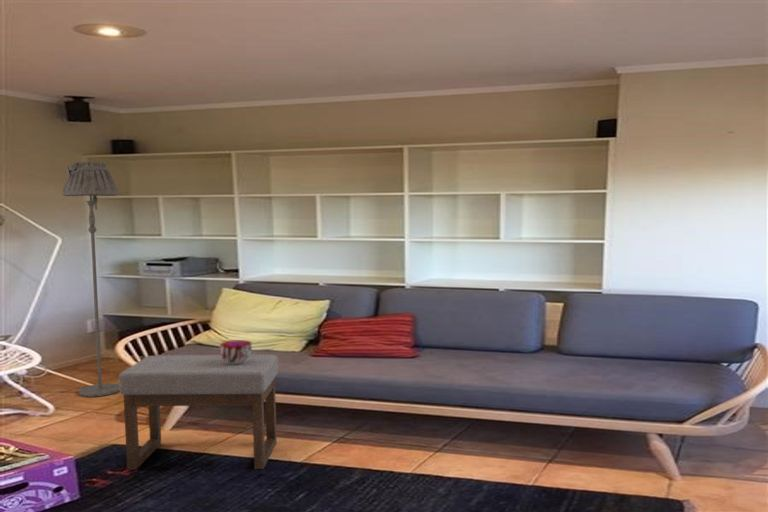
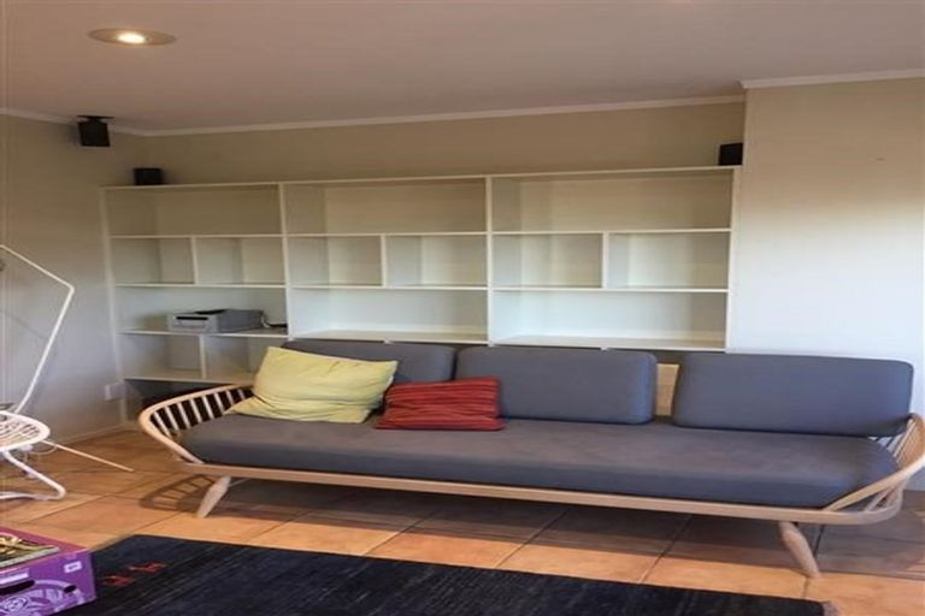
- floor lamp [61,161,120,398]
- decorative bowl [219,339,253,364]
- ottoman [118,354,279,471]
